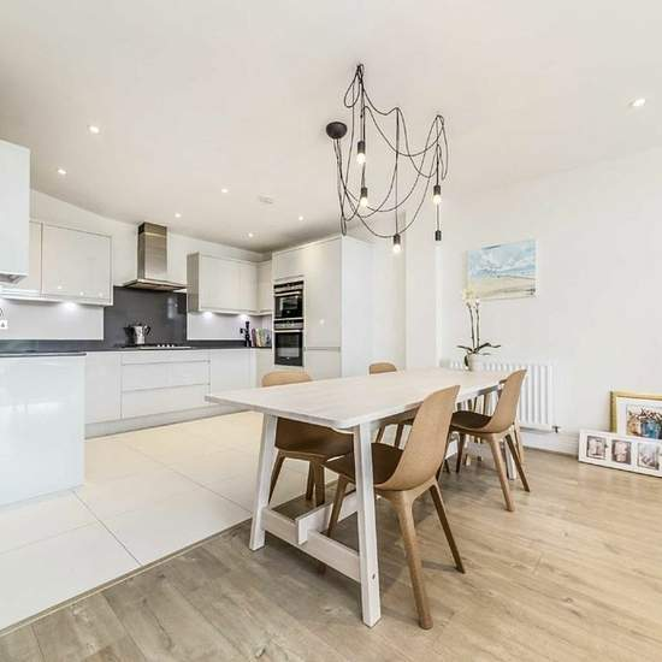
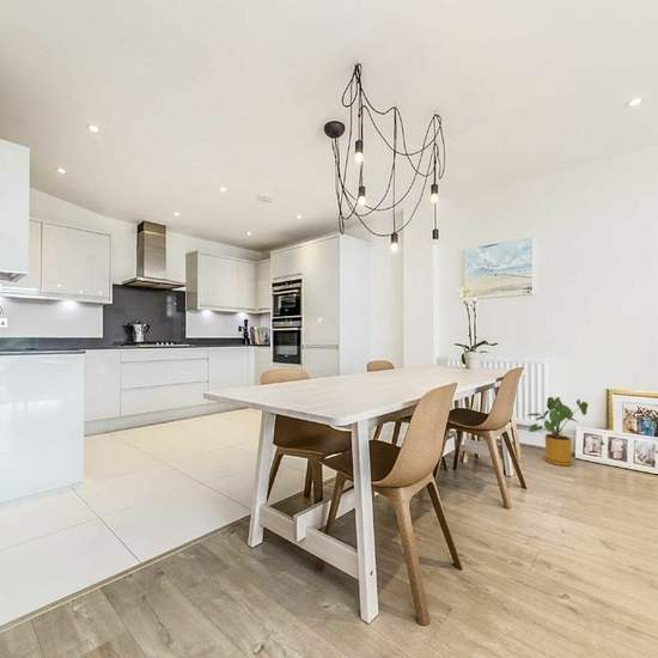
+ house plant [526,396,590,467]
